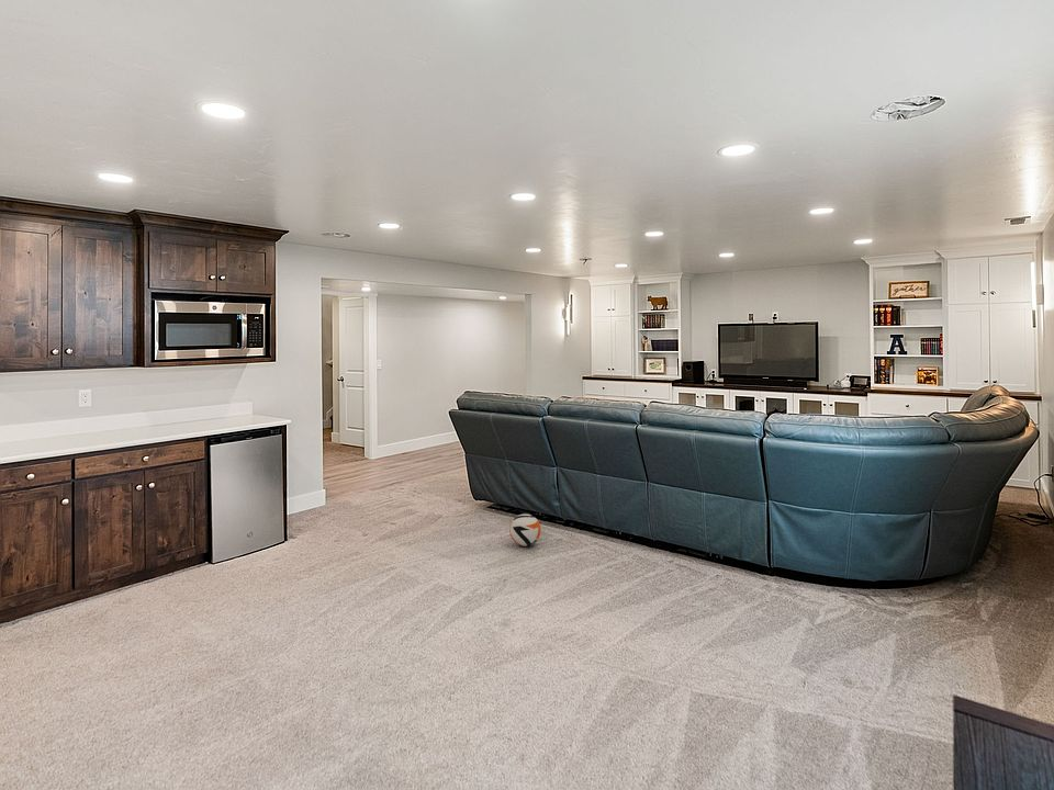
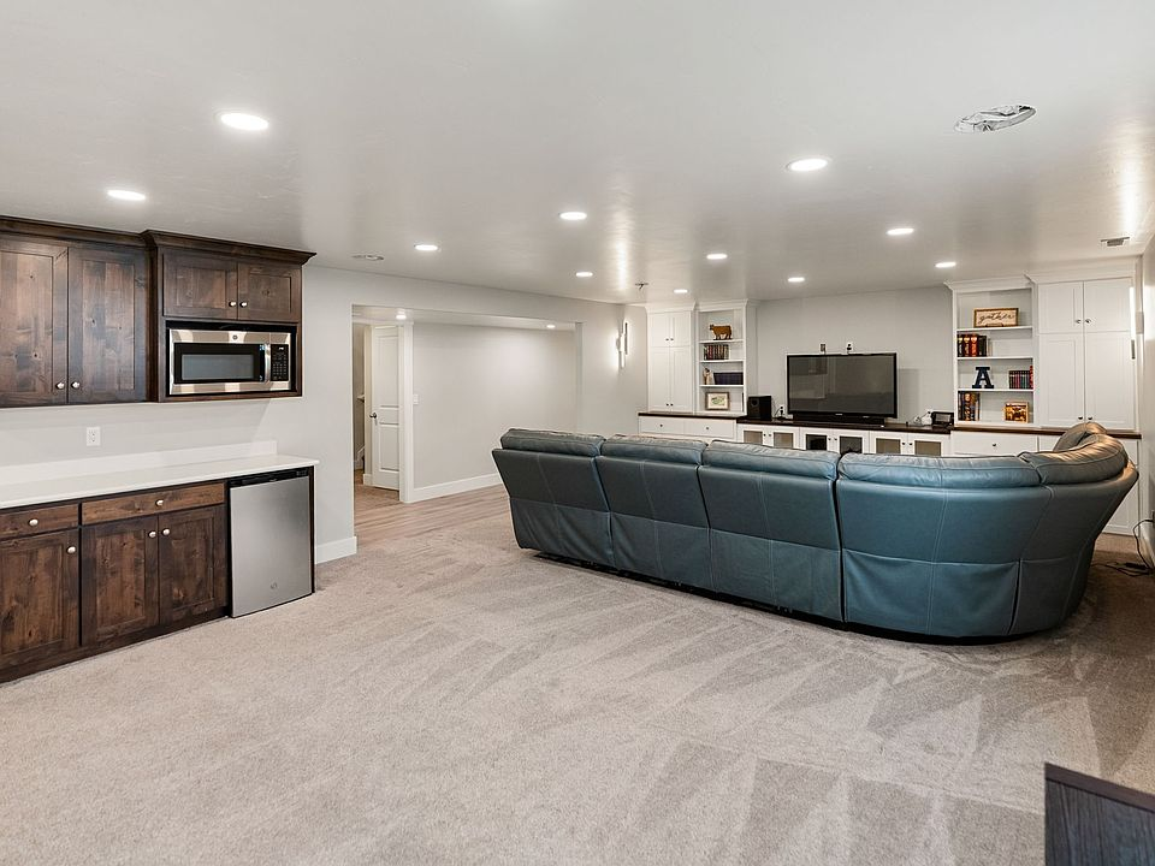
- ball [508,514,542,548]
